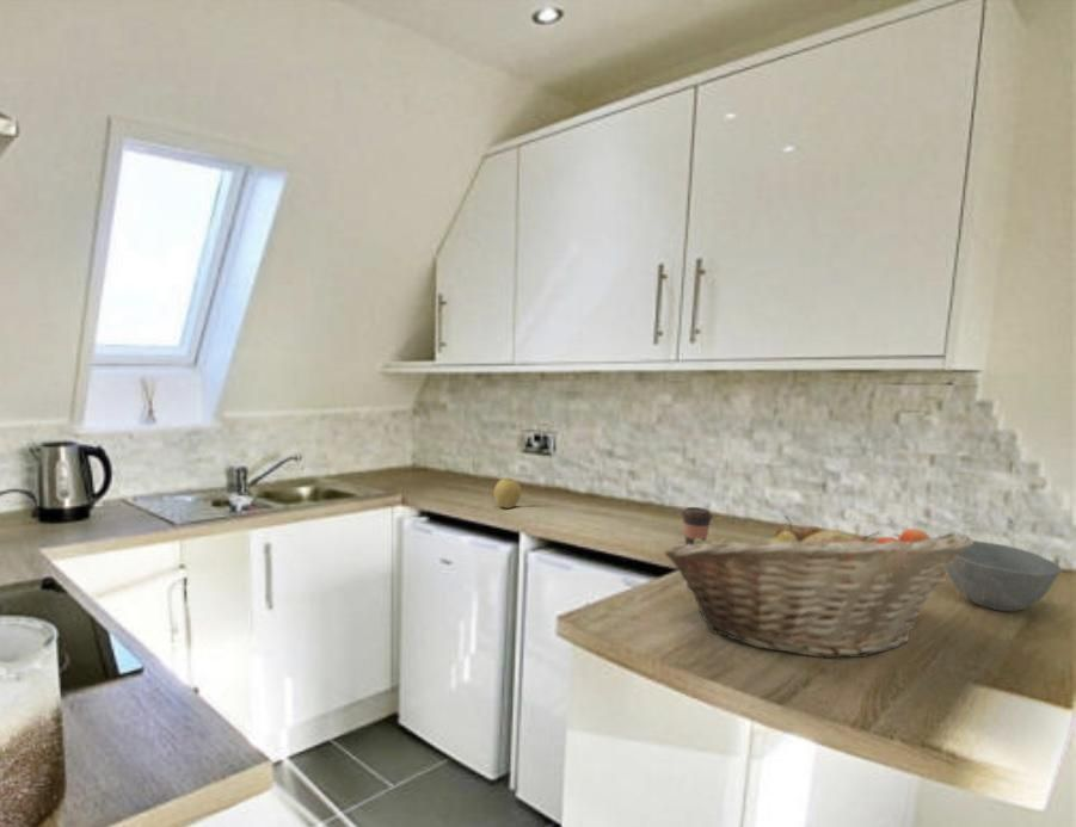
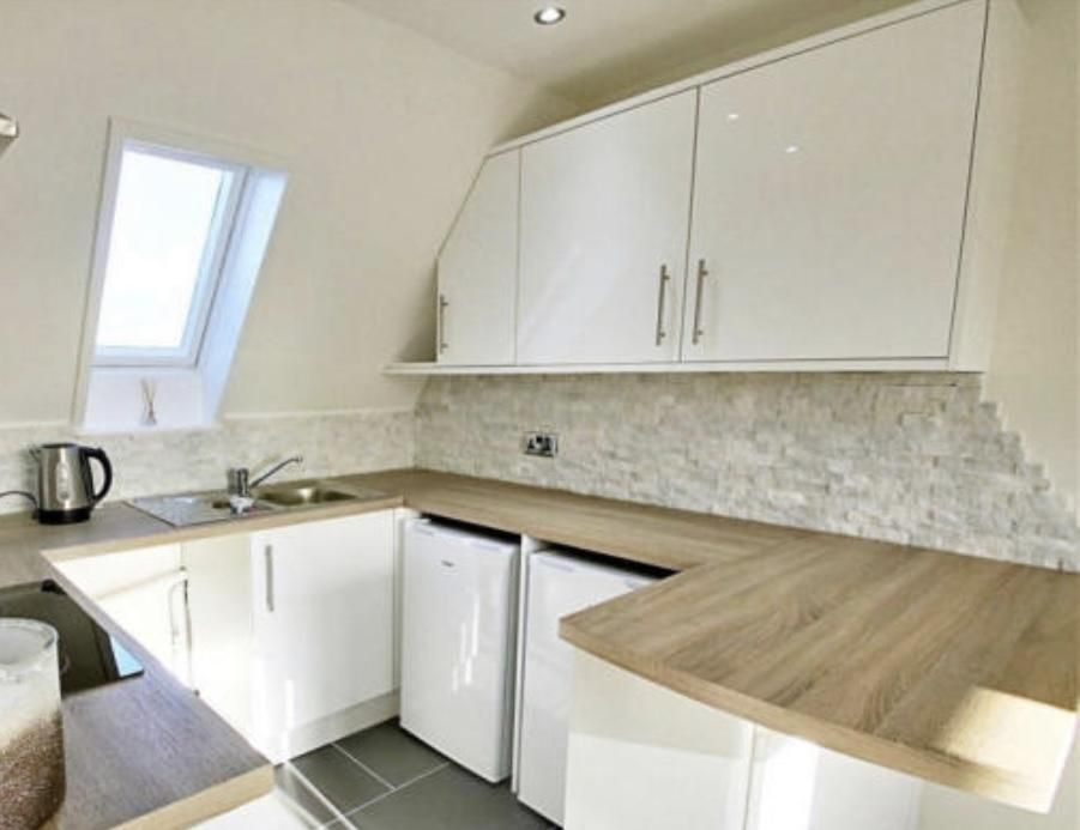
- fruit basket [663,514,974,659]
- bowl [947,539,1062,612]
- fruit [493,477,523,510]
- coffee cup [681,506,714,545]
